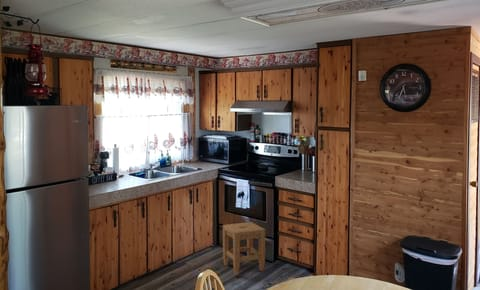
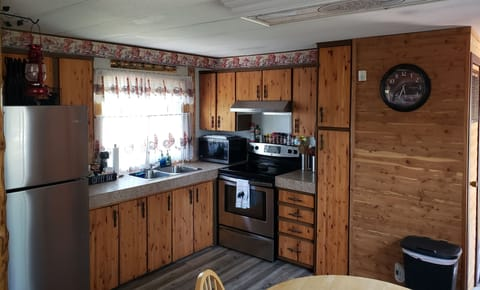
- stool [222,221,266,276]
